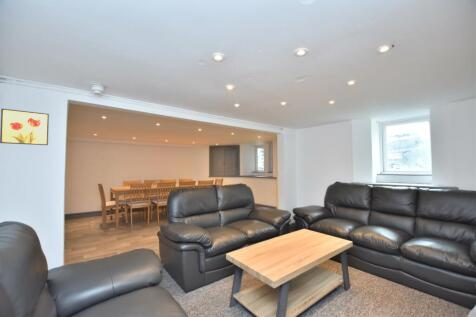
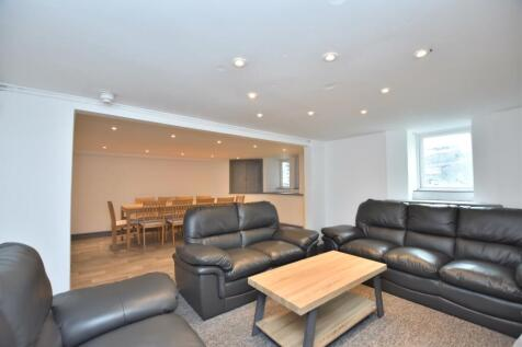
- wall art [0,108,50,146]
